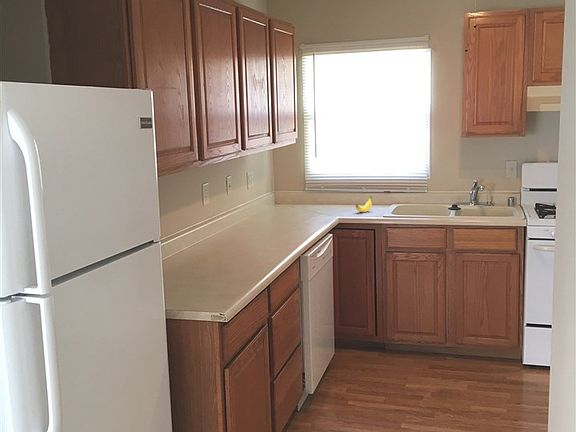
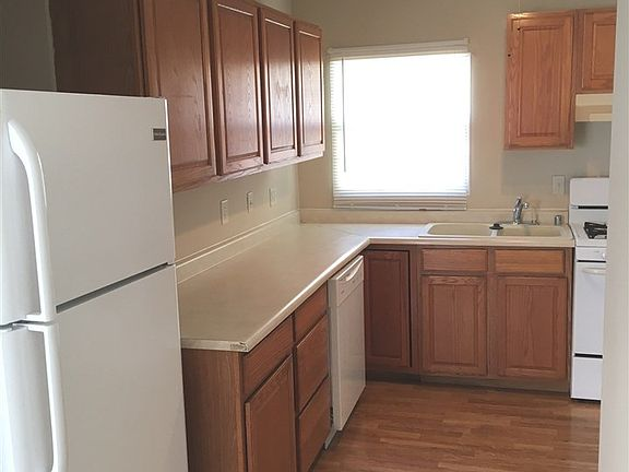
- banana [355,195,373,213]
